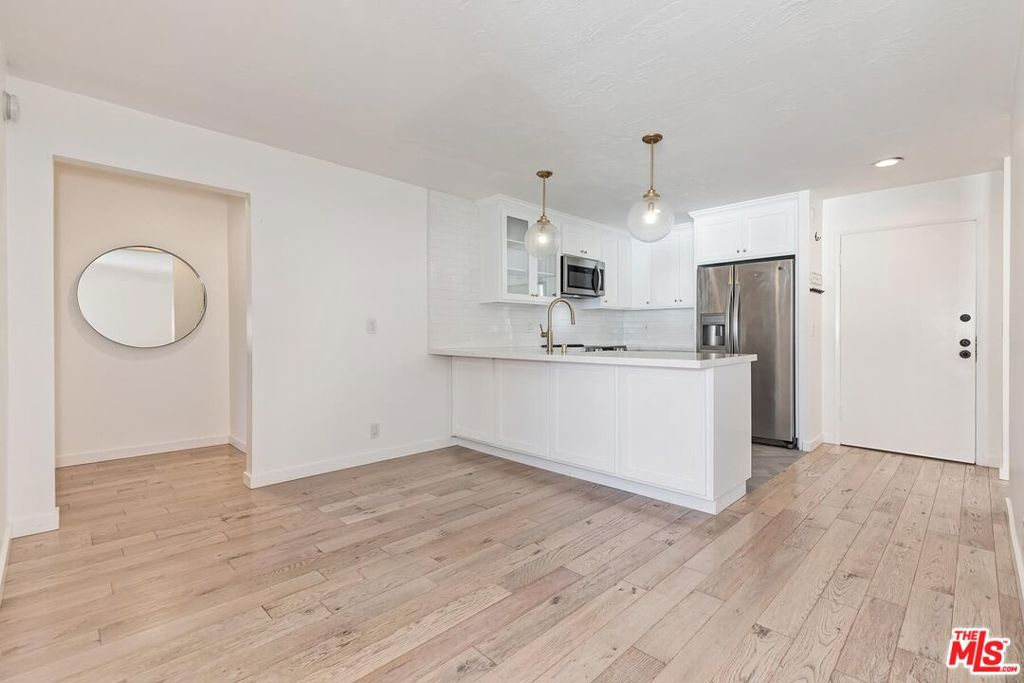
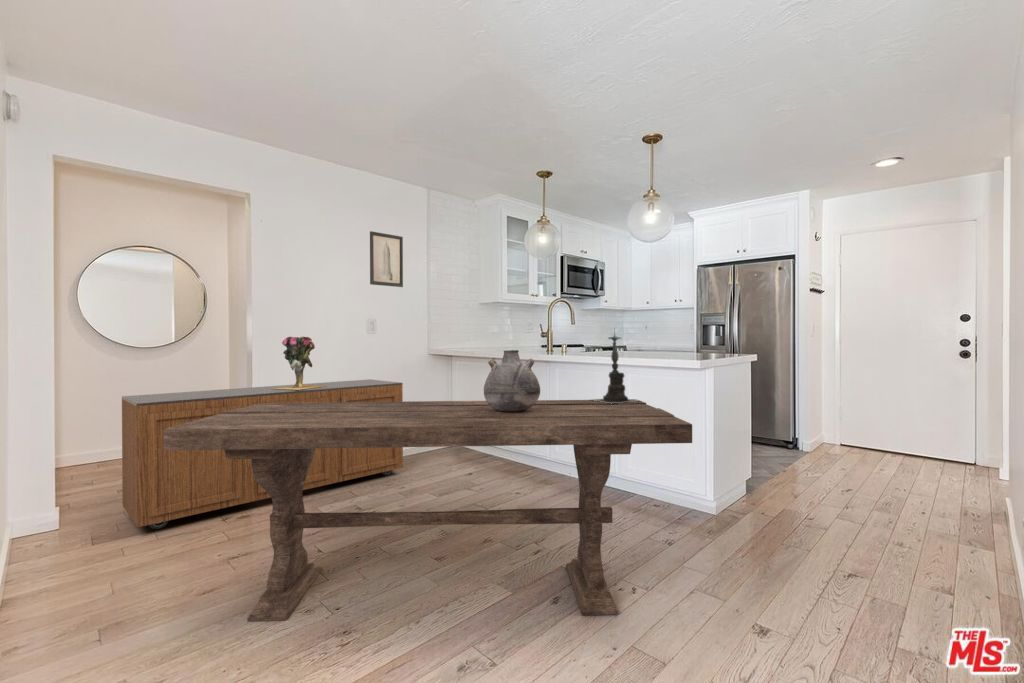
+ wall art [369,230,404,288]
+ vase [483,349,541,412]
+ dining table [164,398,693,622]
+ candle holder [592,326,638,404]
+ vase [274,335,324,390]
+ sideboard [121,378,404,530]
